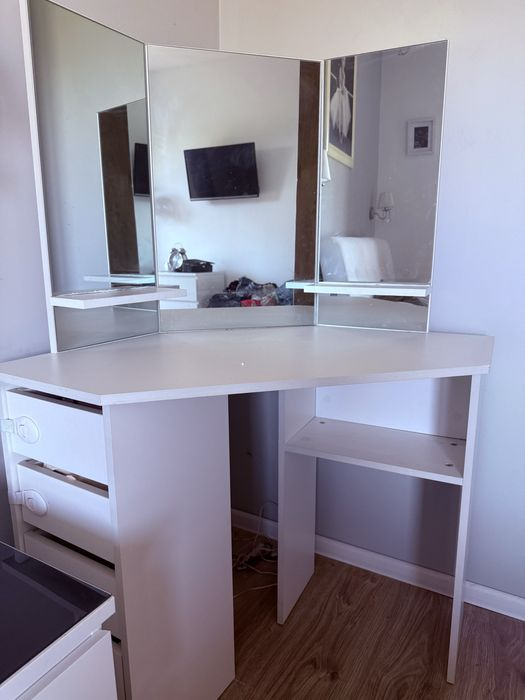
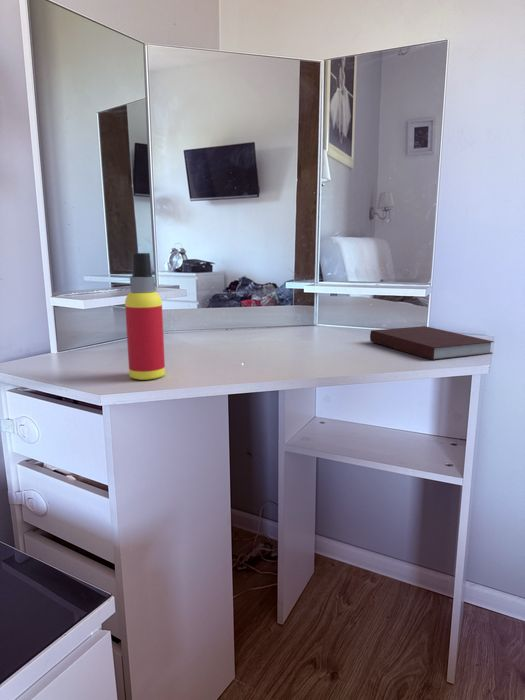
+ spray bottle [124,252,166,381]
+ notebook [369,325,495,361]
